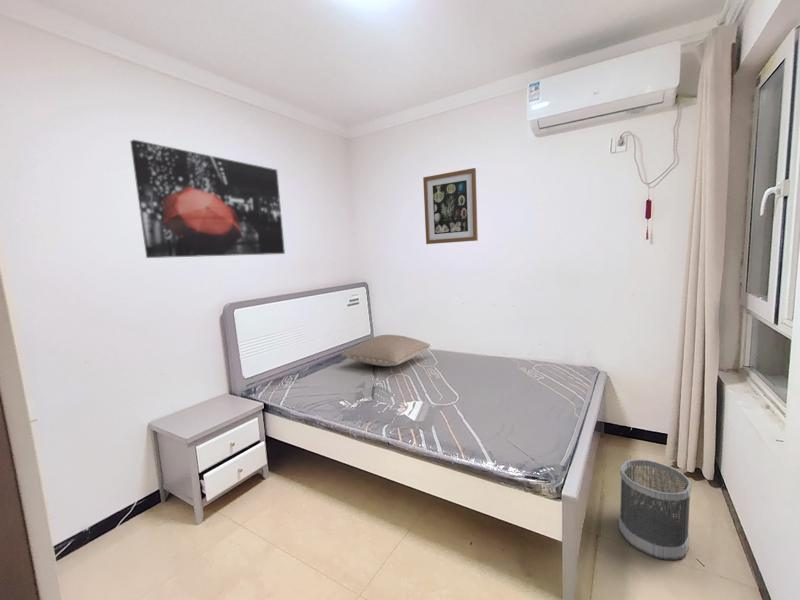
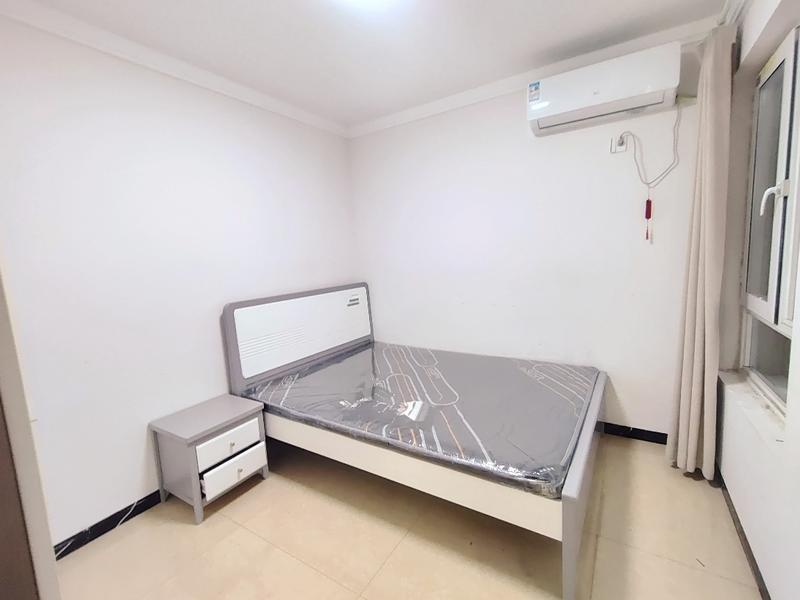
- pillow [340,334,431,367]
- wall art [129,139,286,259]
- wastebasket [618,458,693,561]
- wall art [422,167,479,245]
